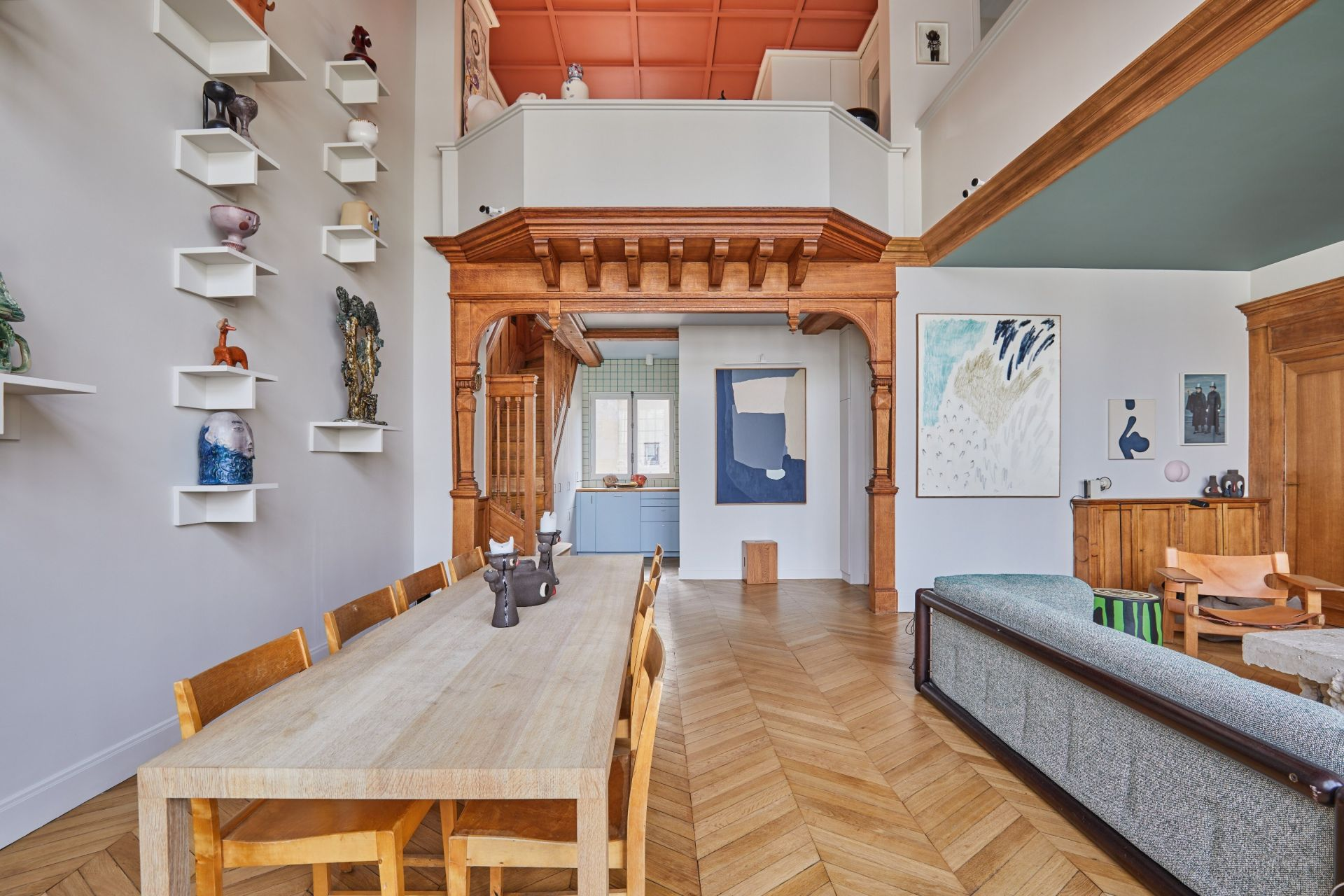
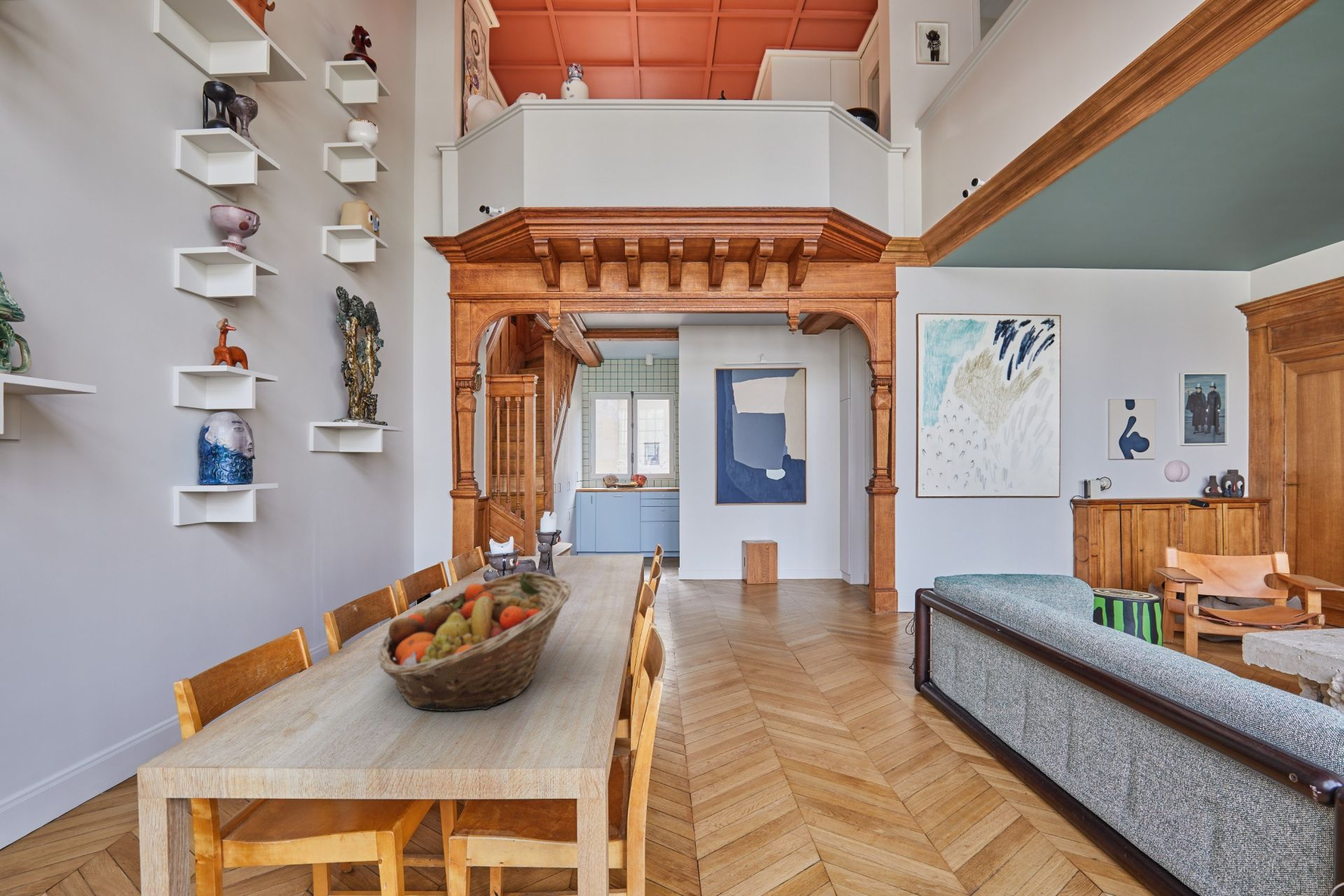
+ fruit basket [377,570,572,712]
